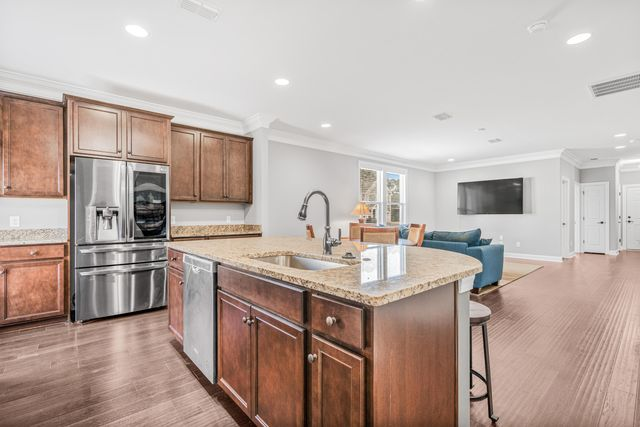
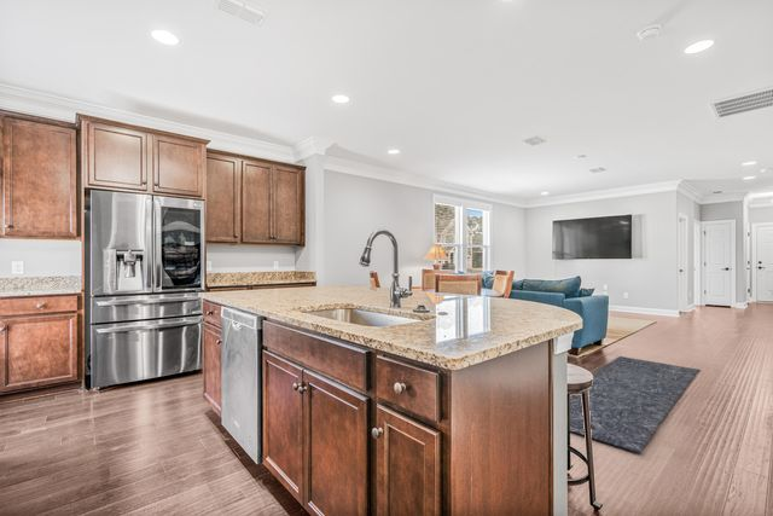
+ rug [569,355,702,454]
